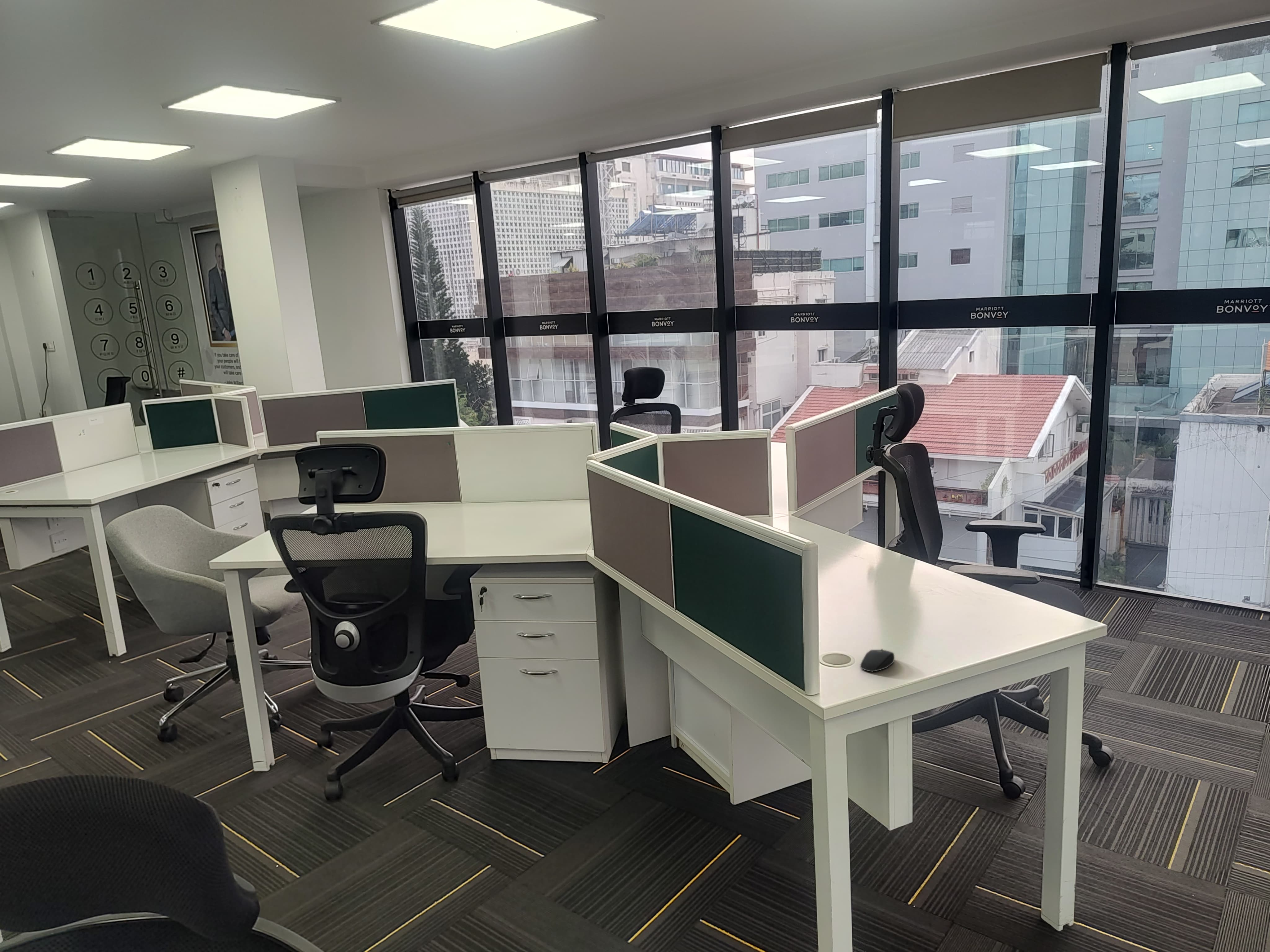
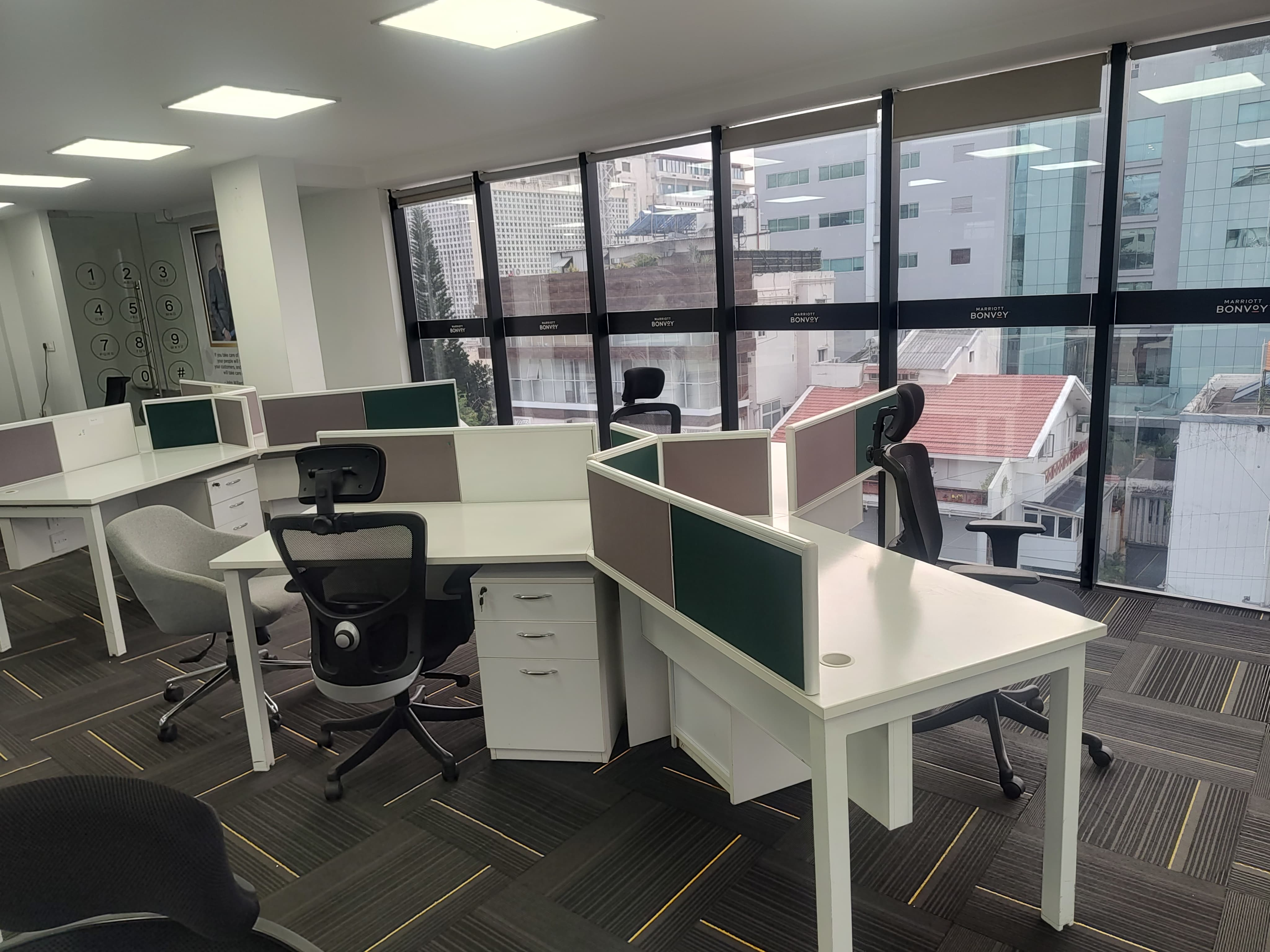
- mouse [860,649,895,672]
